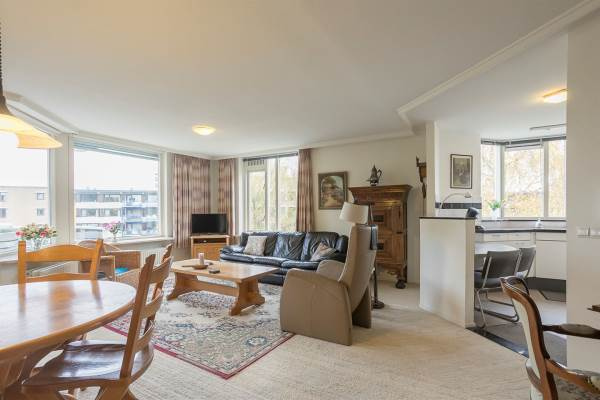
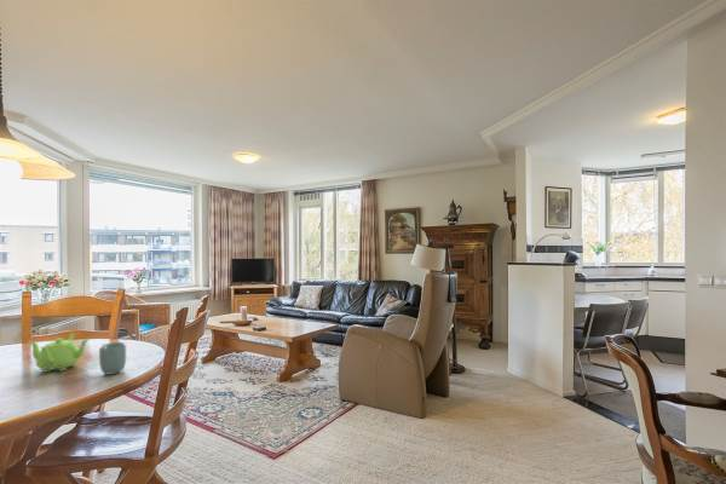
+ cup [98,341,127,376]
+ teapot [28,332,91,374]
